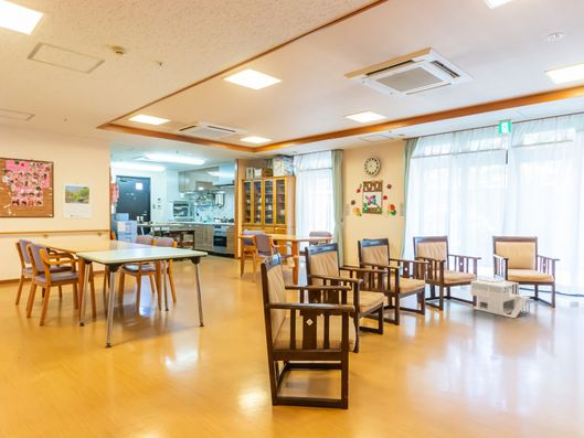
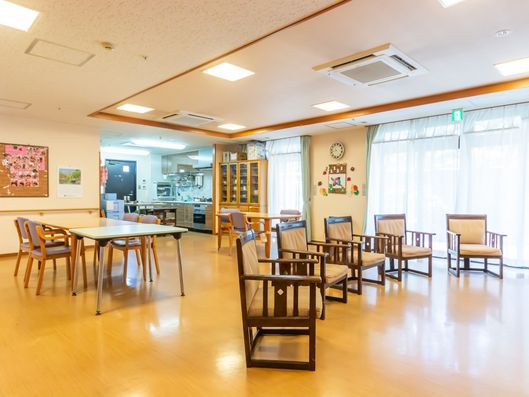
- architectural model [469,276,531,319]
